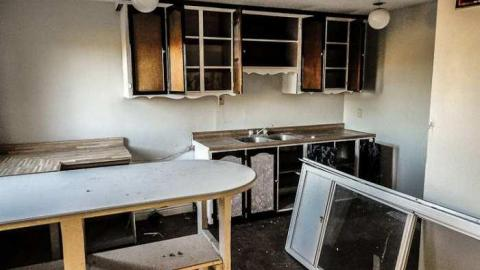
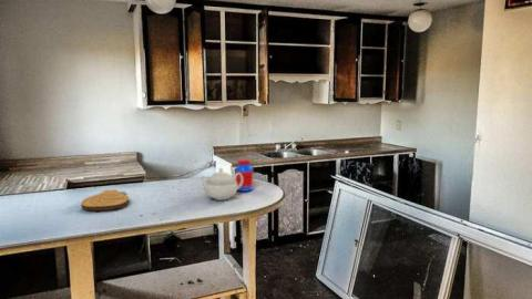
+ teapot [200,167,243,202]
+ jar [234,157,255,193]
+ key chain [80,188,130,212]
